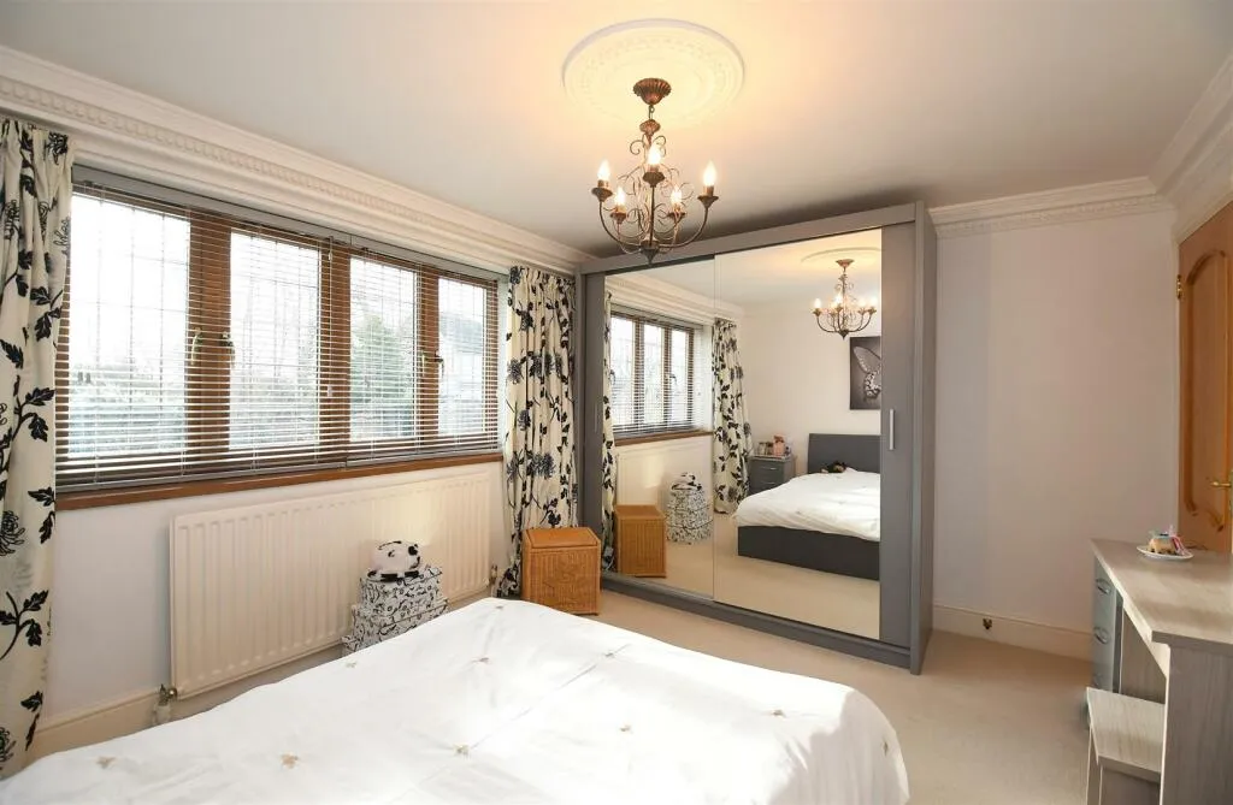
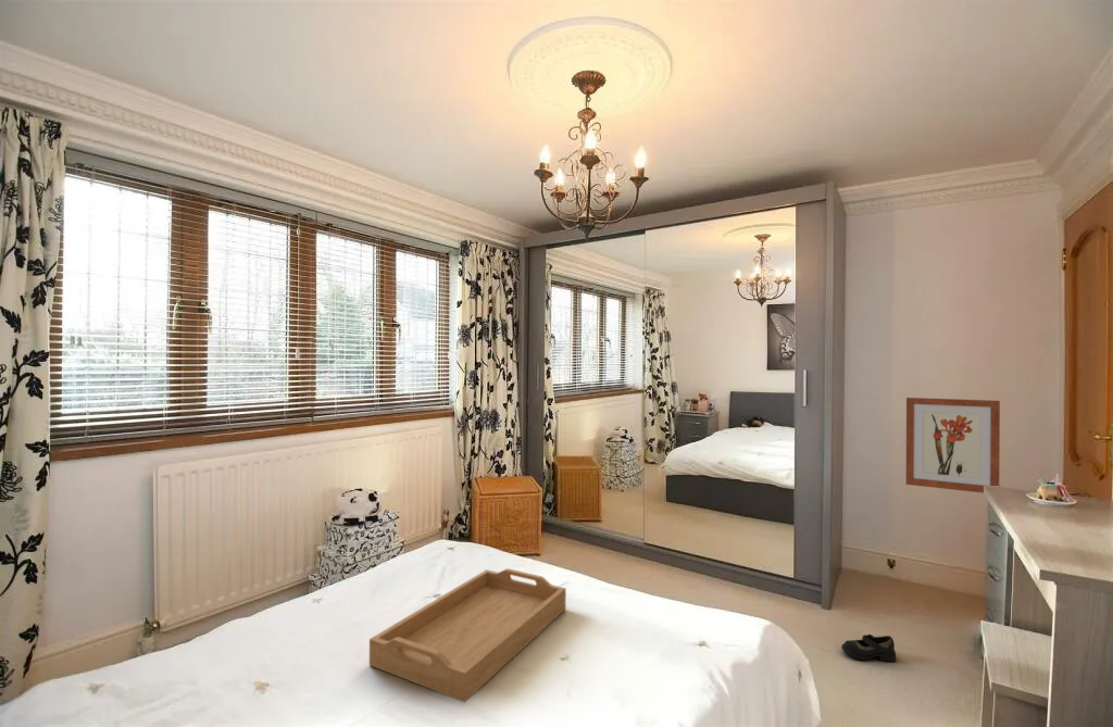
+ shoe [840,634,897,663]
+ wall art [904,397,1001,494]
+ serving tray [368,567,567,703]
